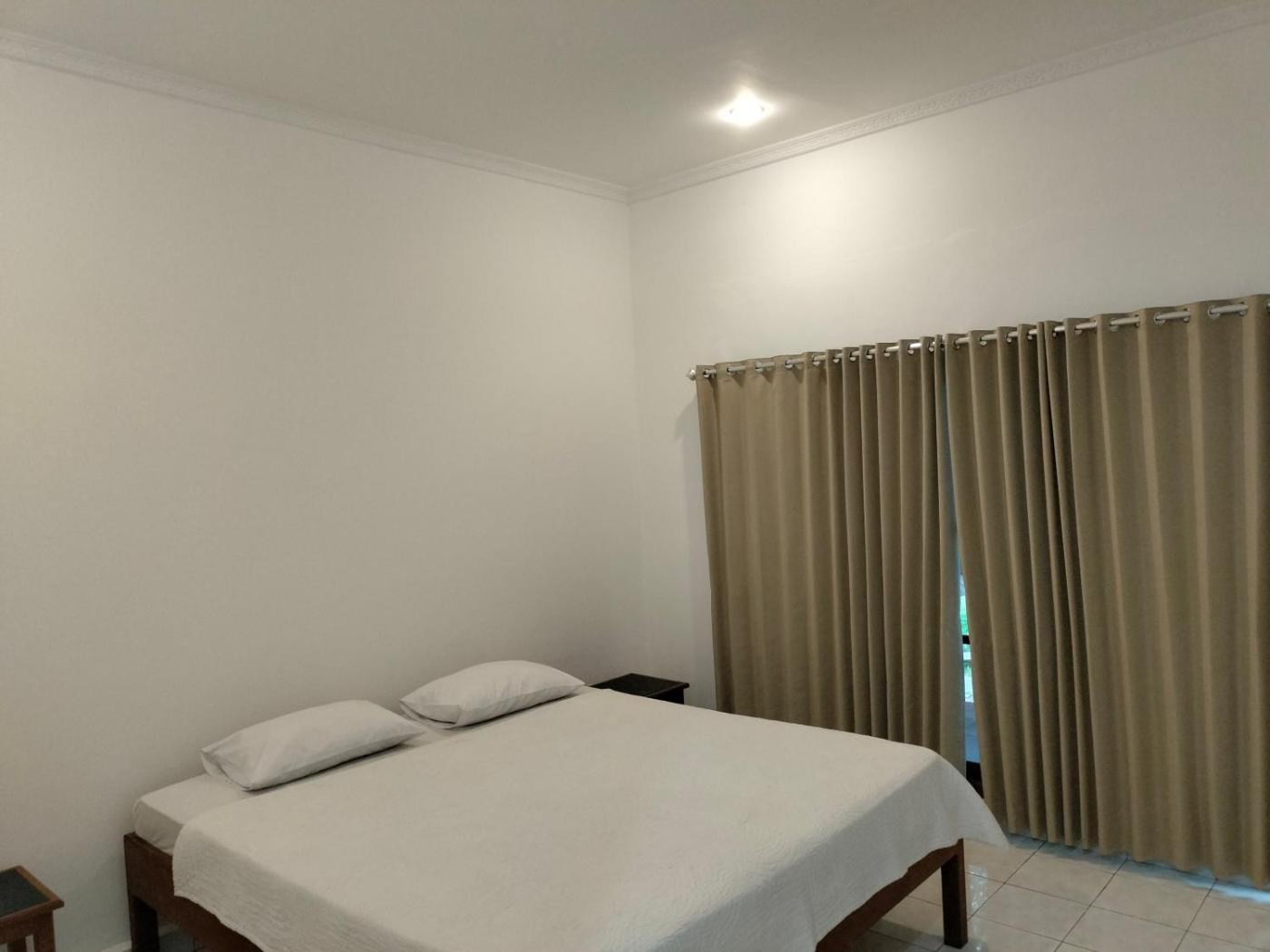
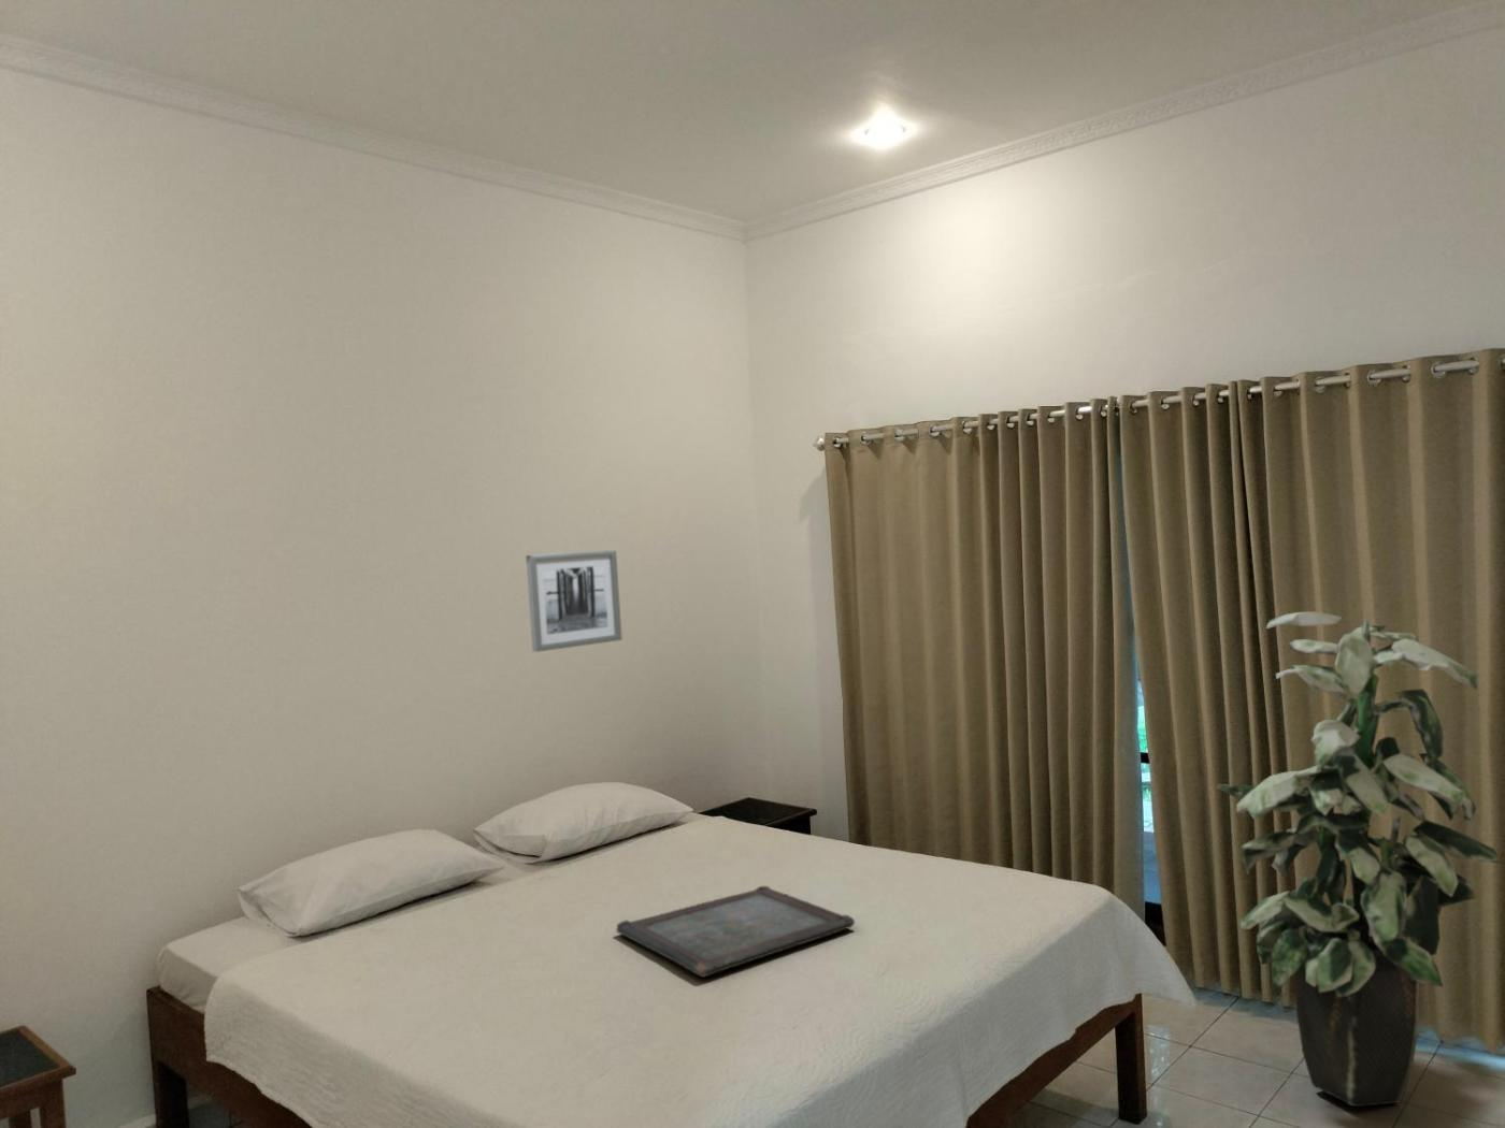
+ indoor plant [1213,611,1504,1108]
+ wall art [525,549,623,653]
+ serving tray [615,885,856,979]
